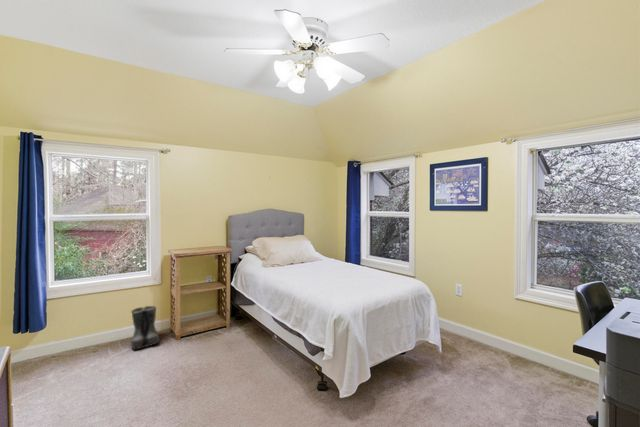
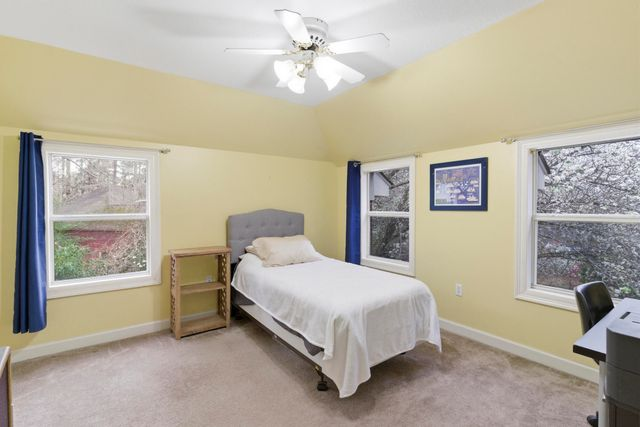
- boots [130,305,161,350]
